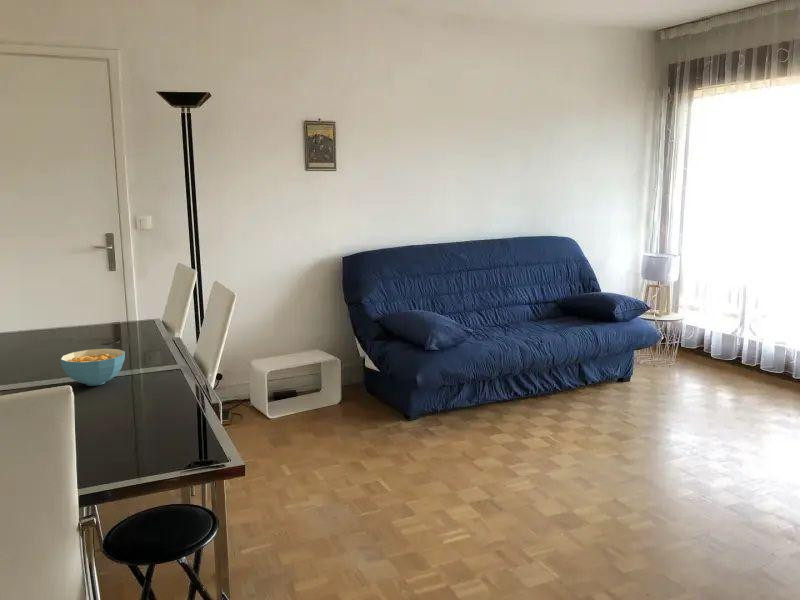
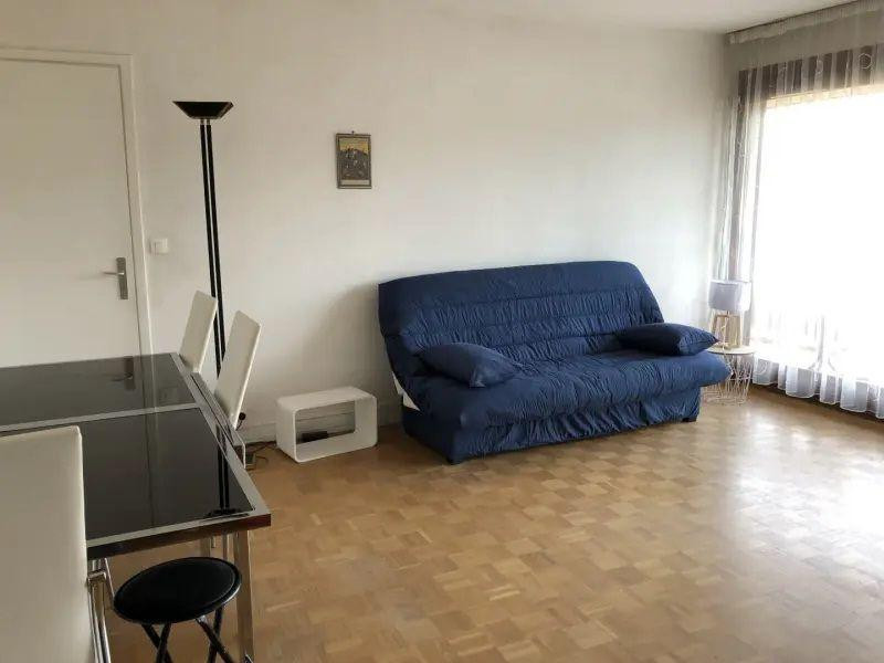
- cereal bowl [59,348,126,387]
